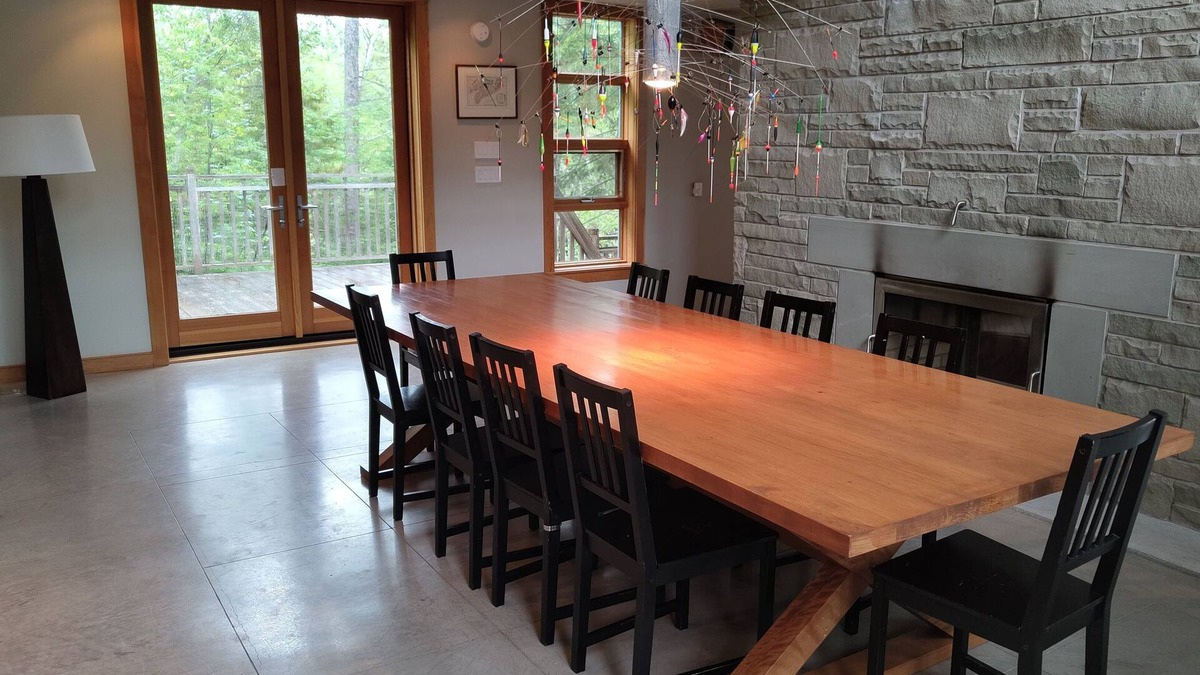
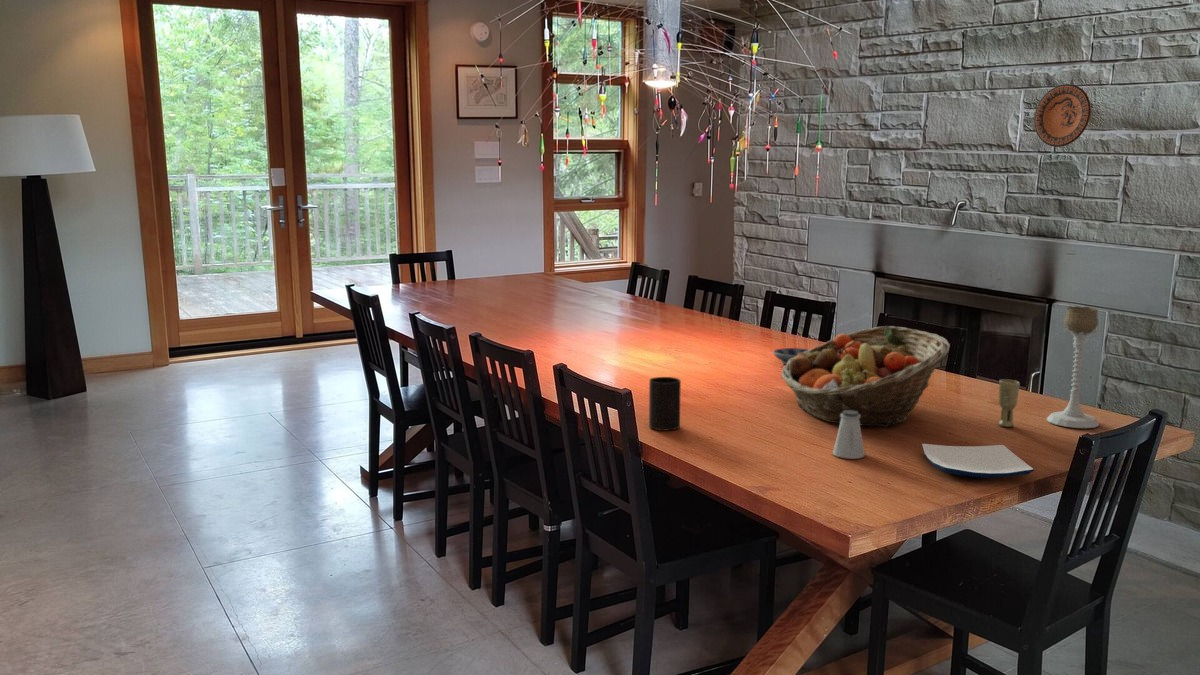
+ decorative plate [1033,83,1092,148]
+ bowl [772,347,810,365]
+ cup [648,376,682,431]
+ fruit basket [780,325,951,428]
+ saltshaker [832,410,866,460]
+ cup [998,378,1021,428]
+ plate [921,443,1035,479]
+ candle holder [1046,305,1100,429]
